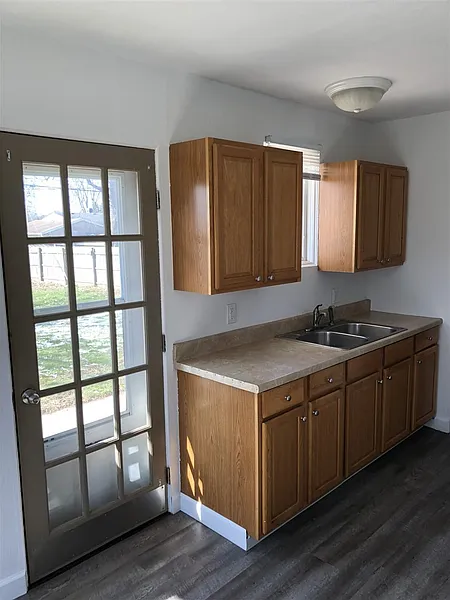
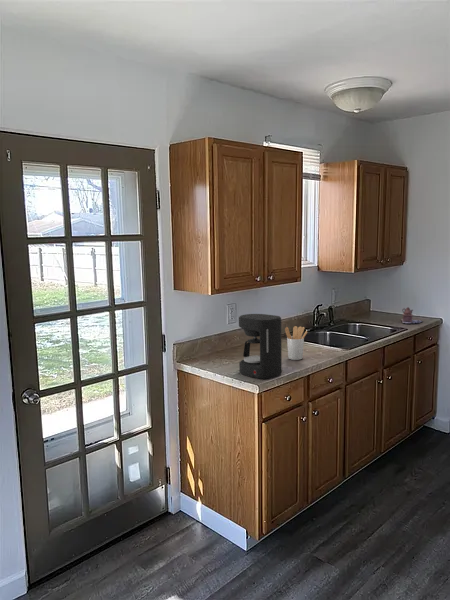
+ utensil holder [284,325,308,361]
+ teapot [400,306,423,324]
+ coffee maker [238,313,283,380]
